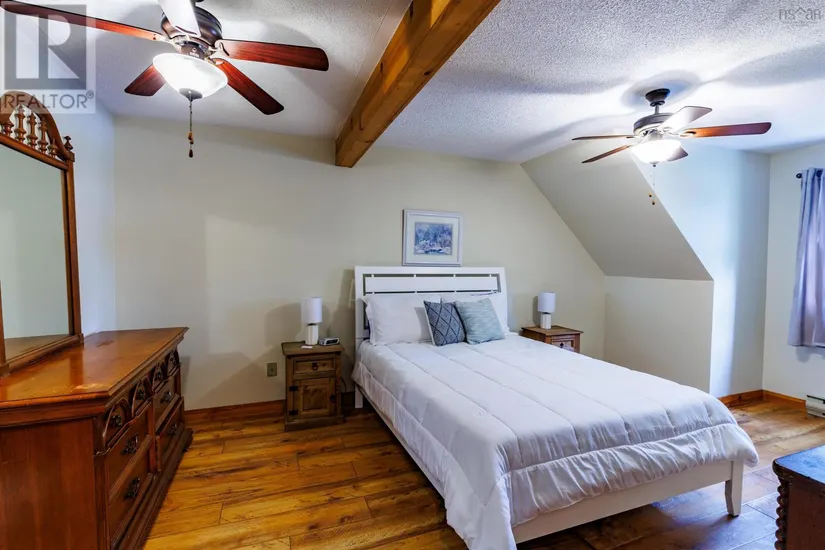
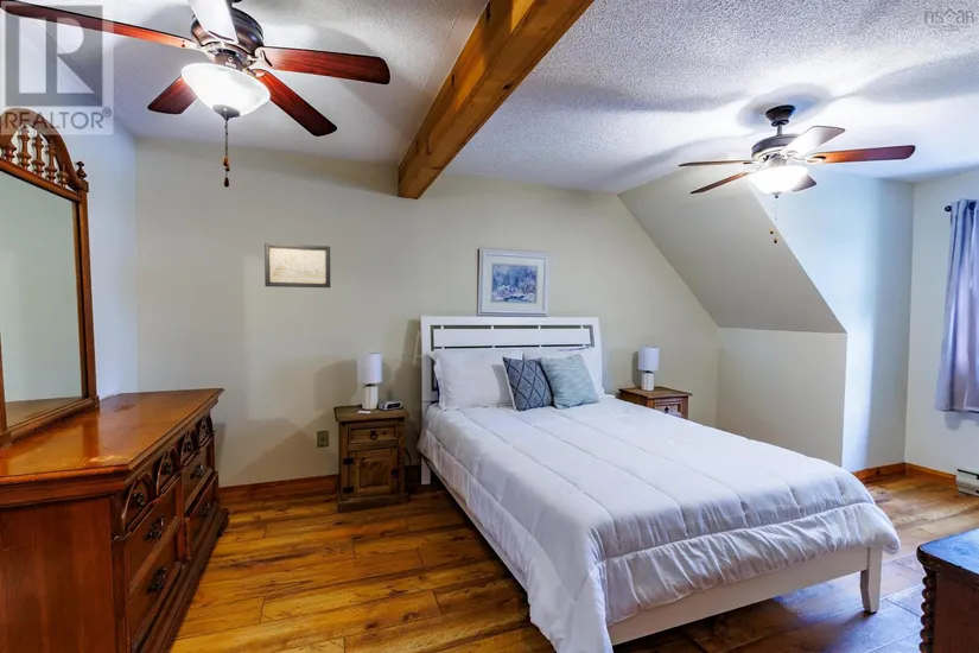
+ wall art [263,242,331,289]
